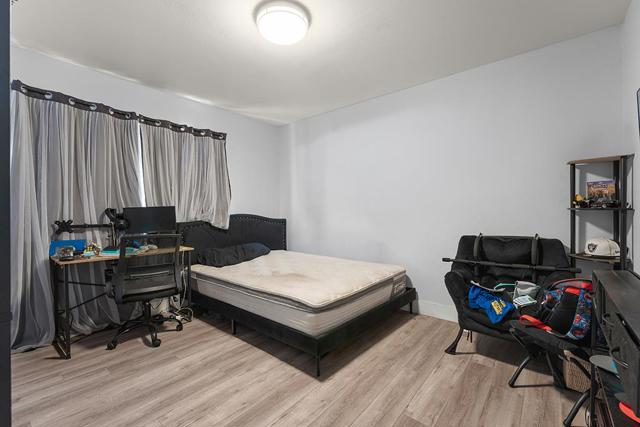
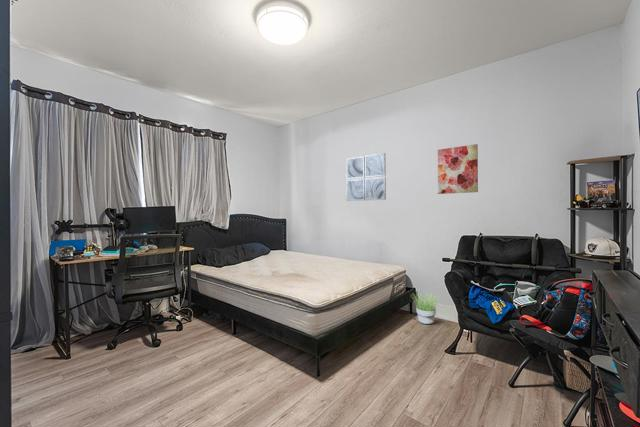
+ wall art [437,143,479,195]
+ wall art [345,152,387,202]
+ potted plant [409,291,441,325]
